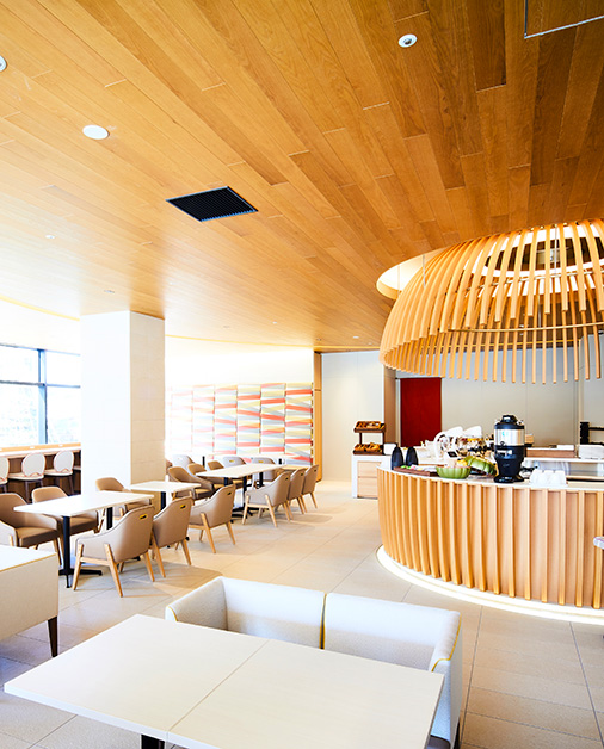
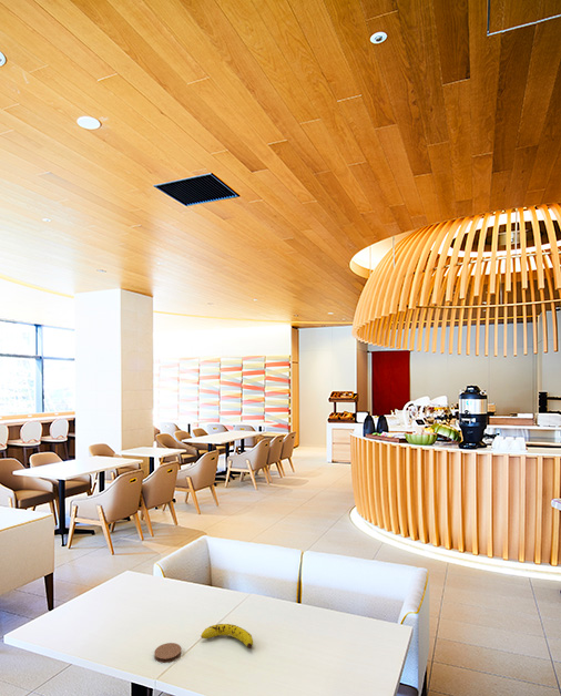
+ coaster [153,642,182,664]
+ fruit [200,623,254,649]
